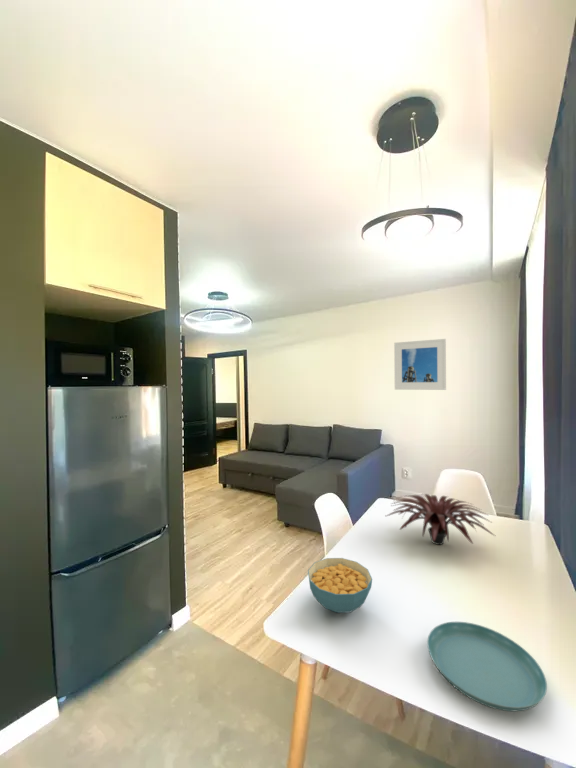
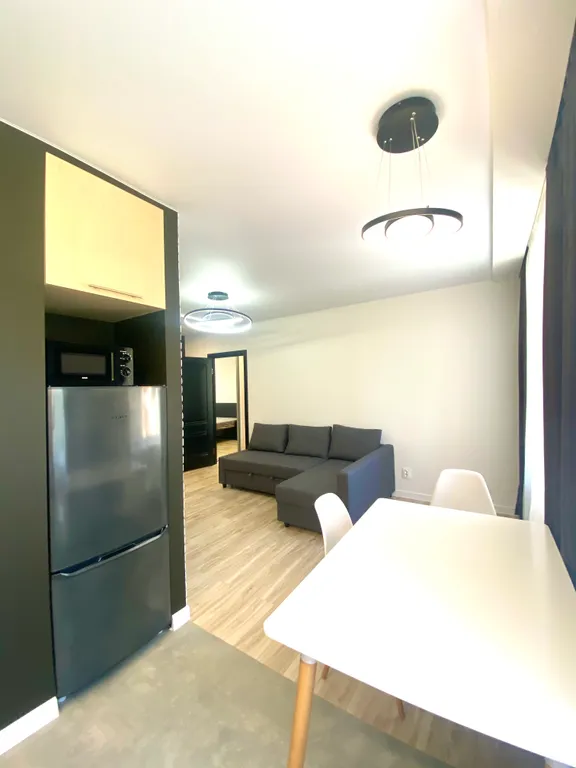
- plant [385,493,496,546]
- cereal bowl [307,557,373,614]
- saucer [426,621,548,712]
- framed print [393,338,447,391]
